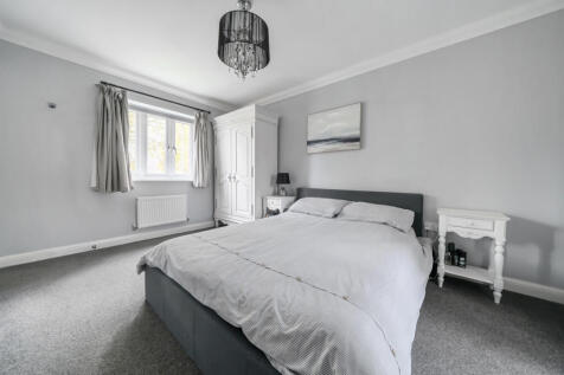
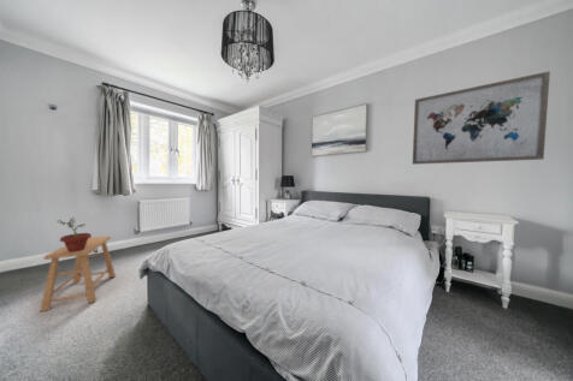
+ stool [39,236,117,312]
+ potted plant [55,216,93,252]
+ wall art [412,70,551,166]
